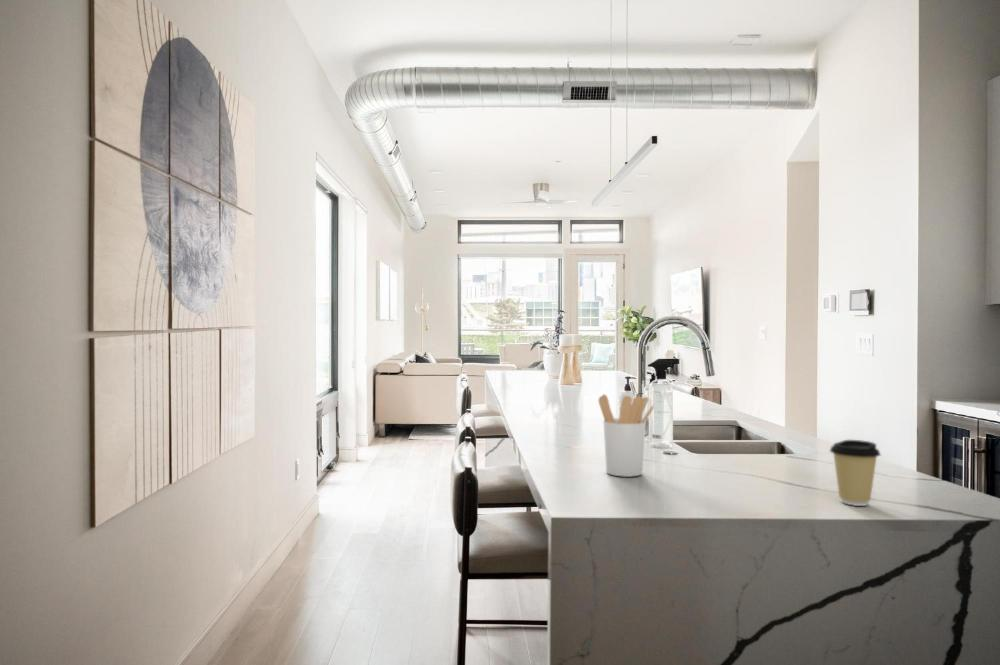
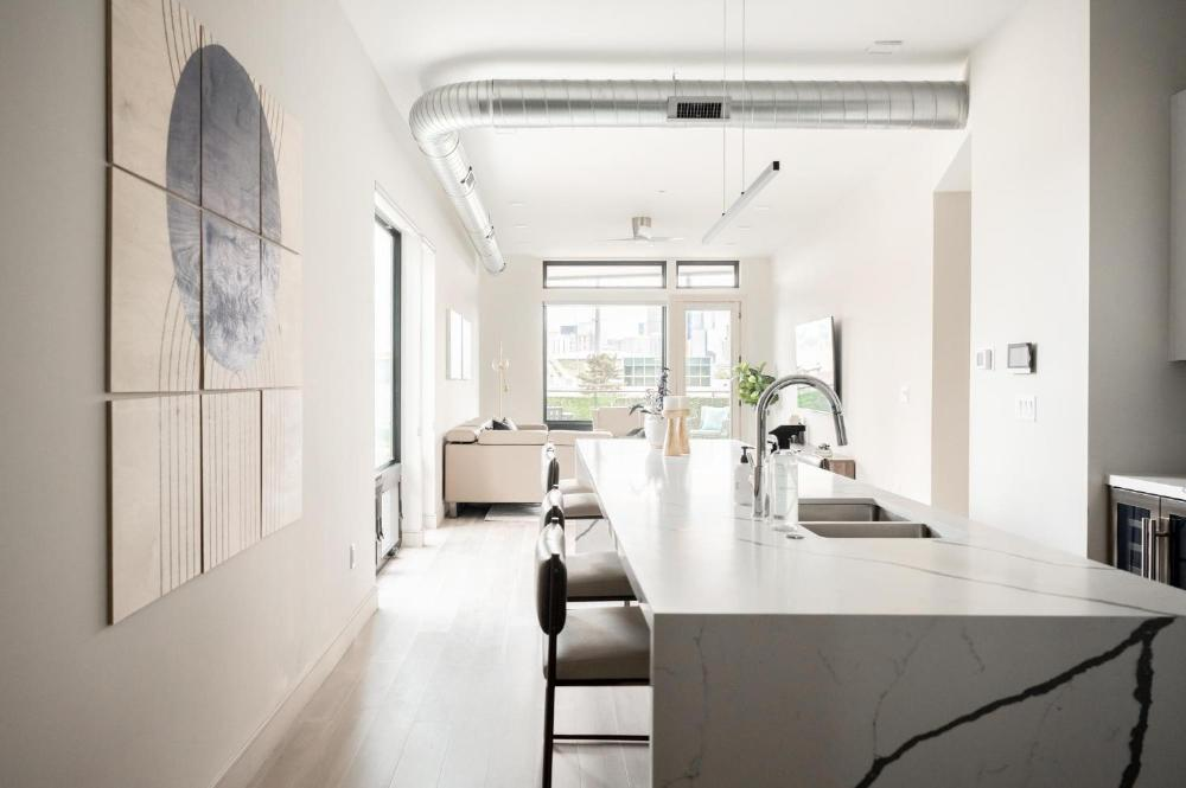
- utensil holder [597,393,655,478]
- coffee cup [829,439,882,507]
